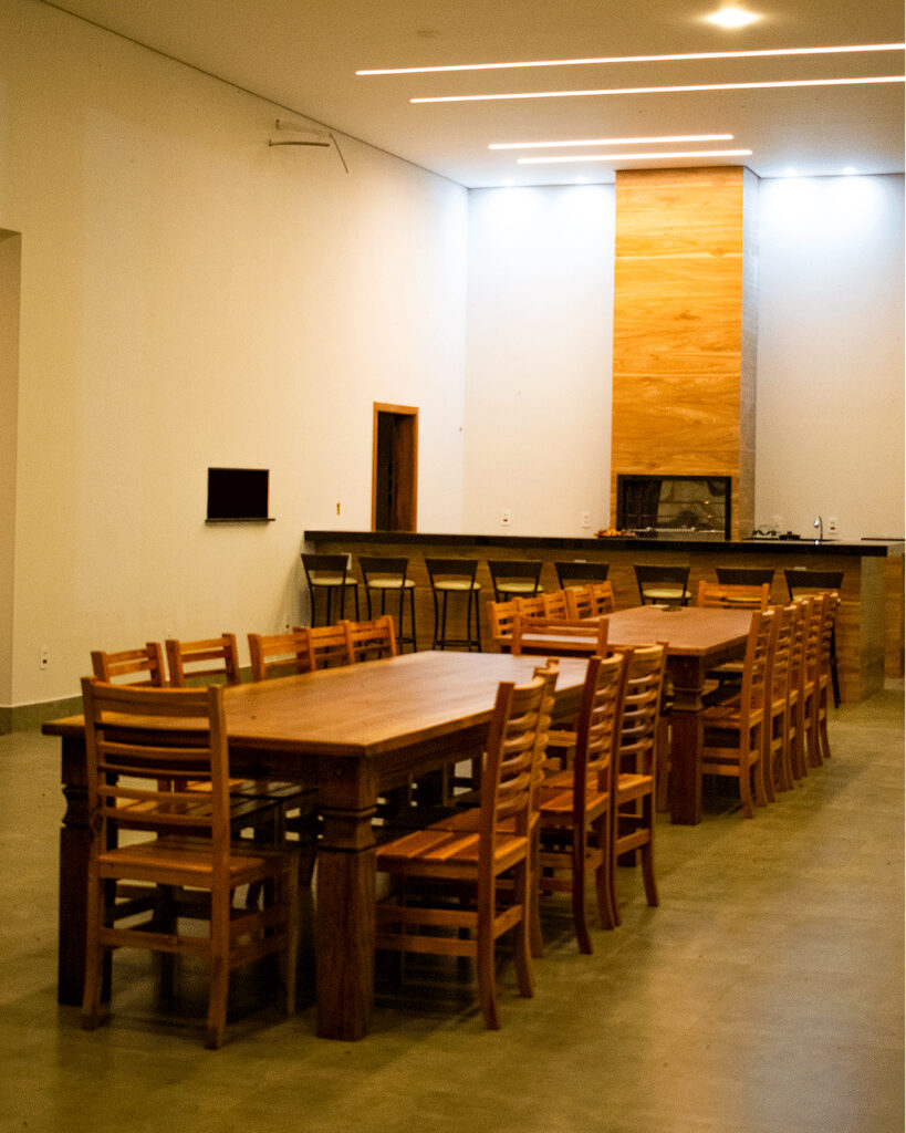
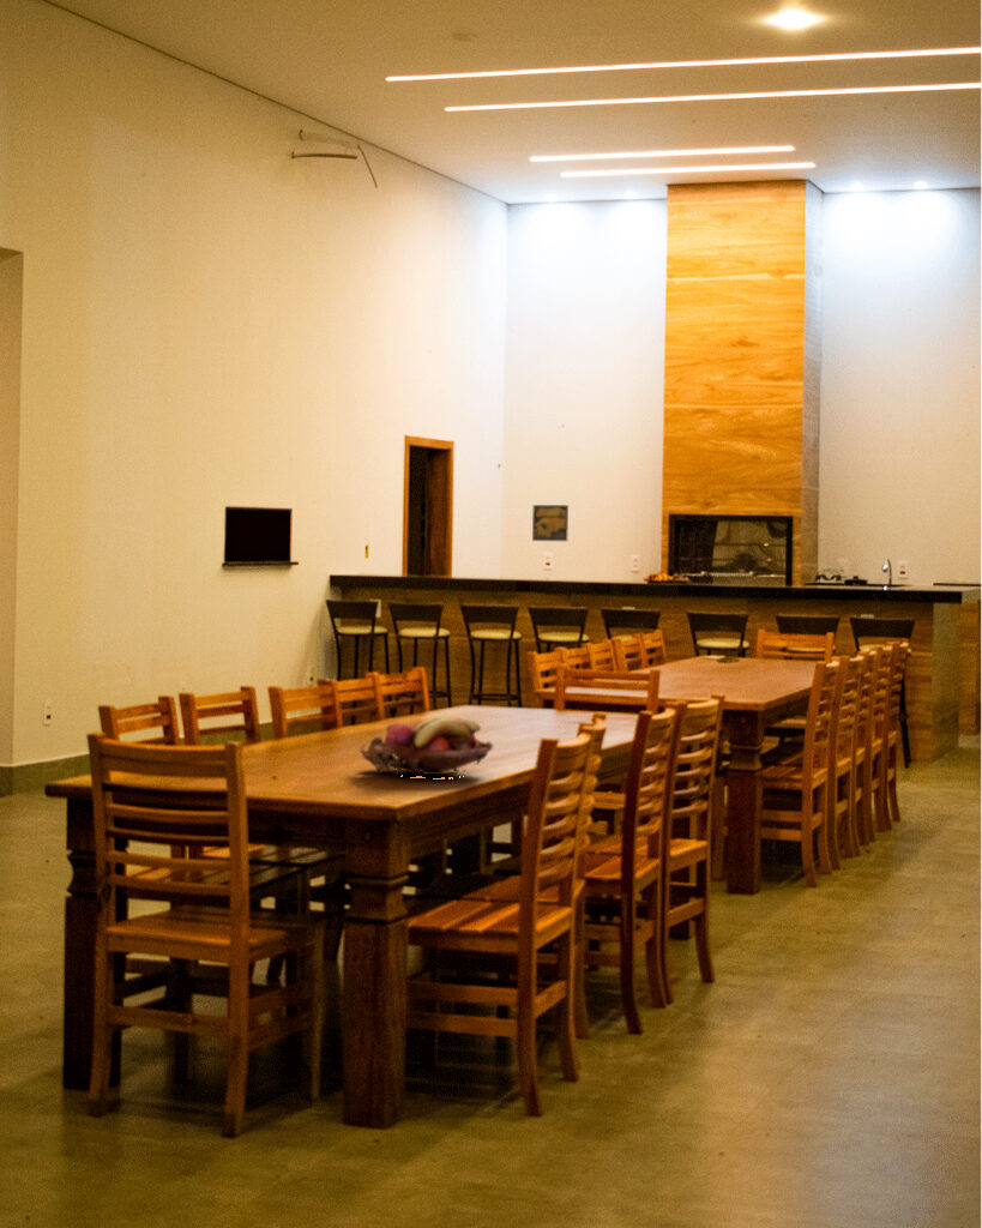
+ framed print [531,504,570,542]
+ fruit basket [359,715,494,779]
